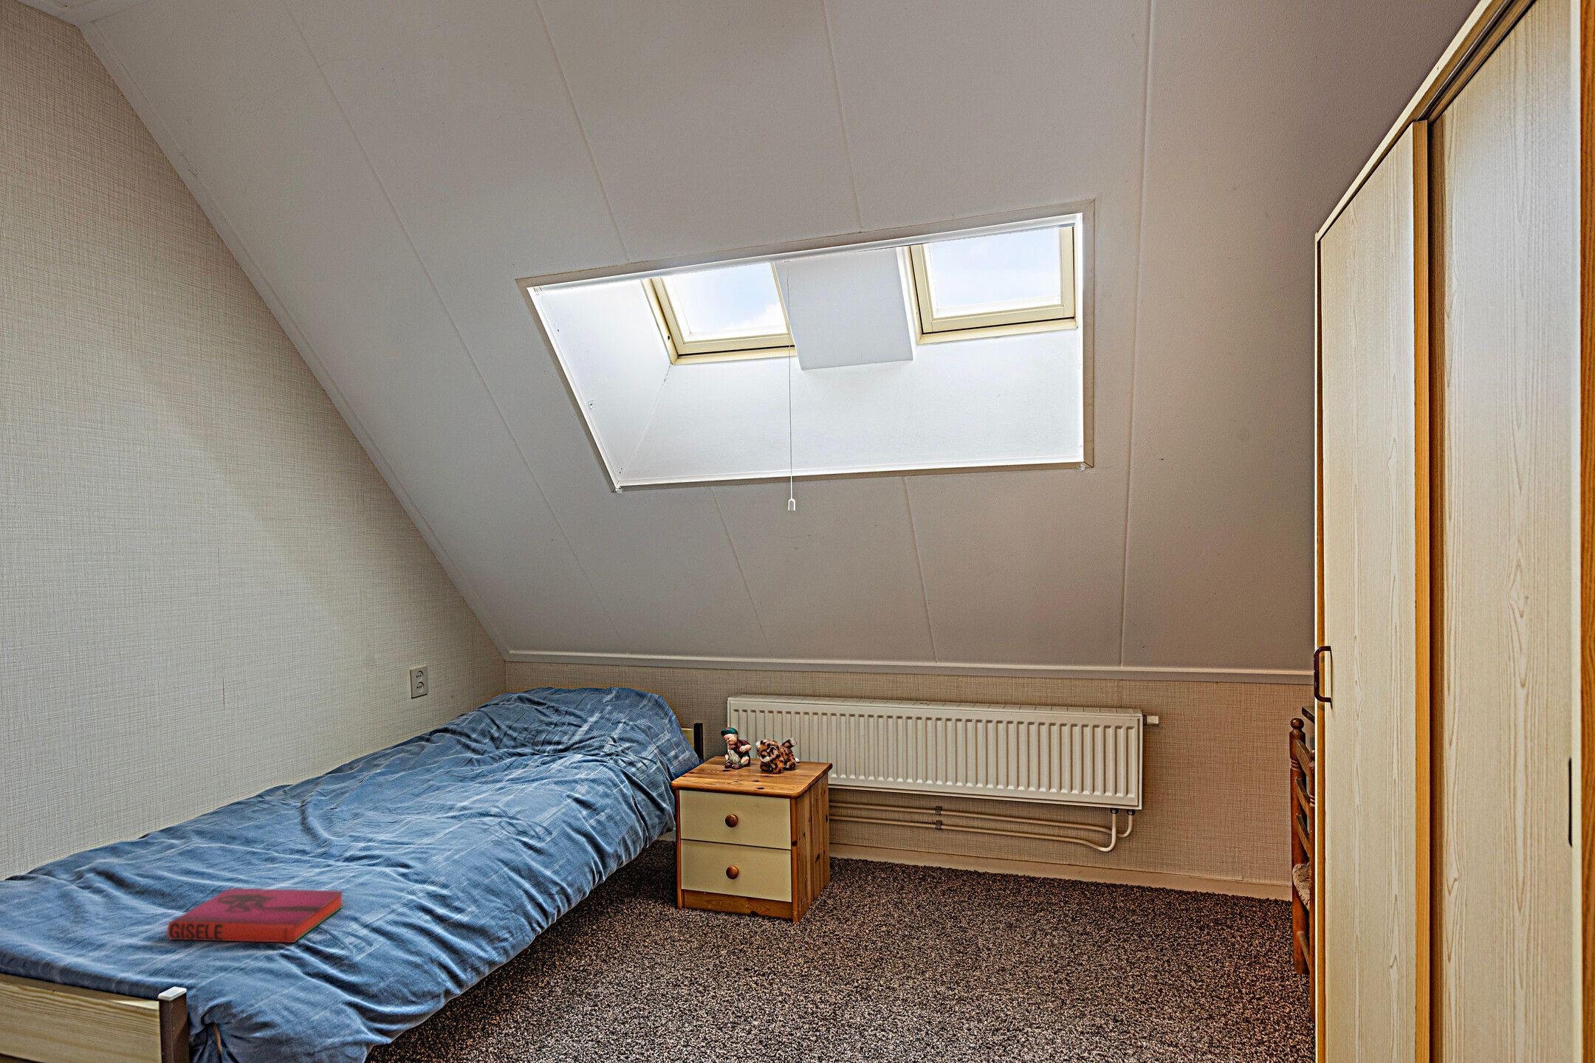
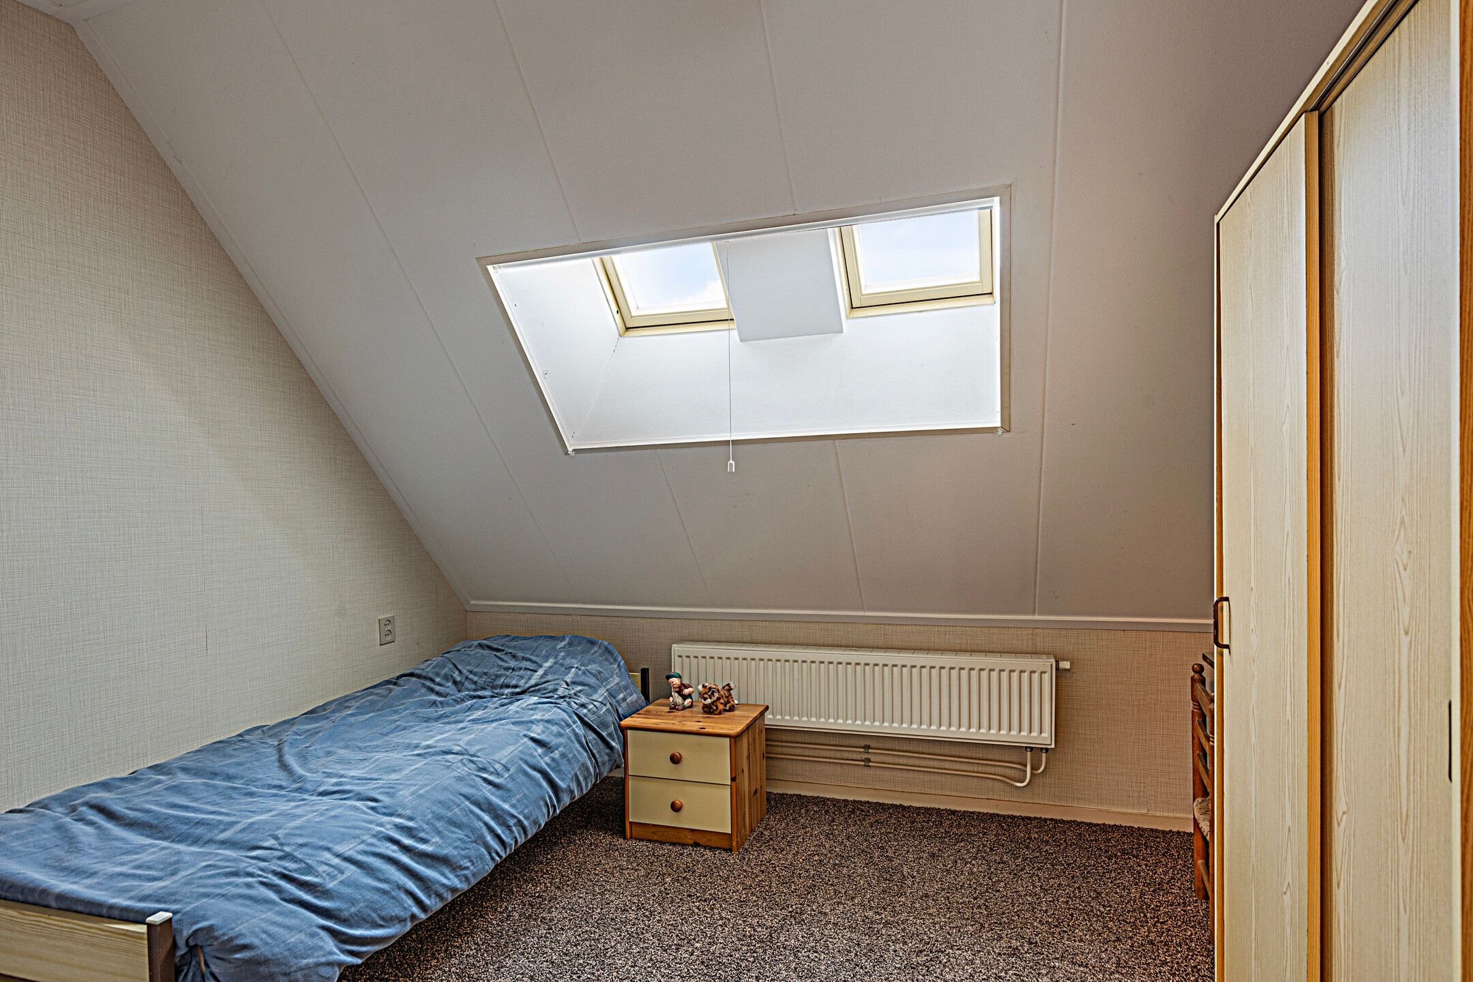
- hardback book [167,889,345,943]
